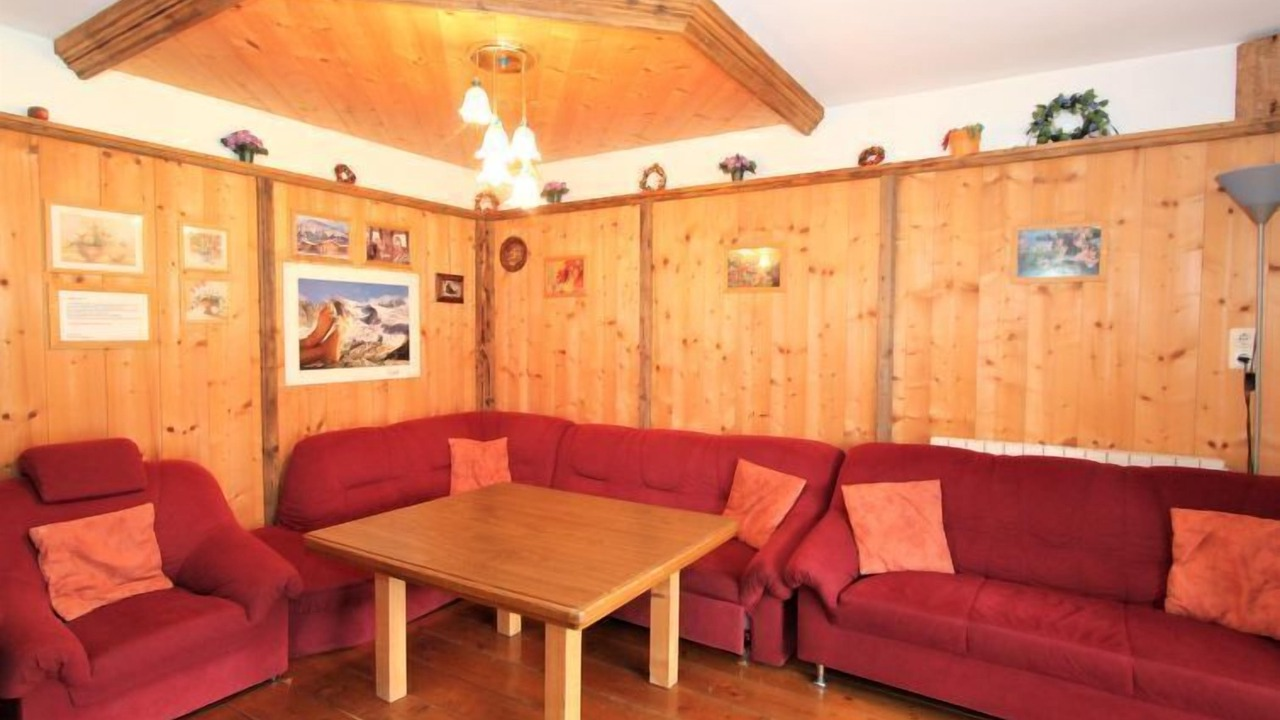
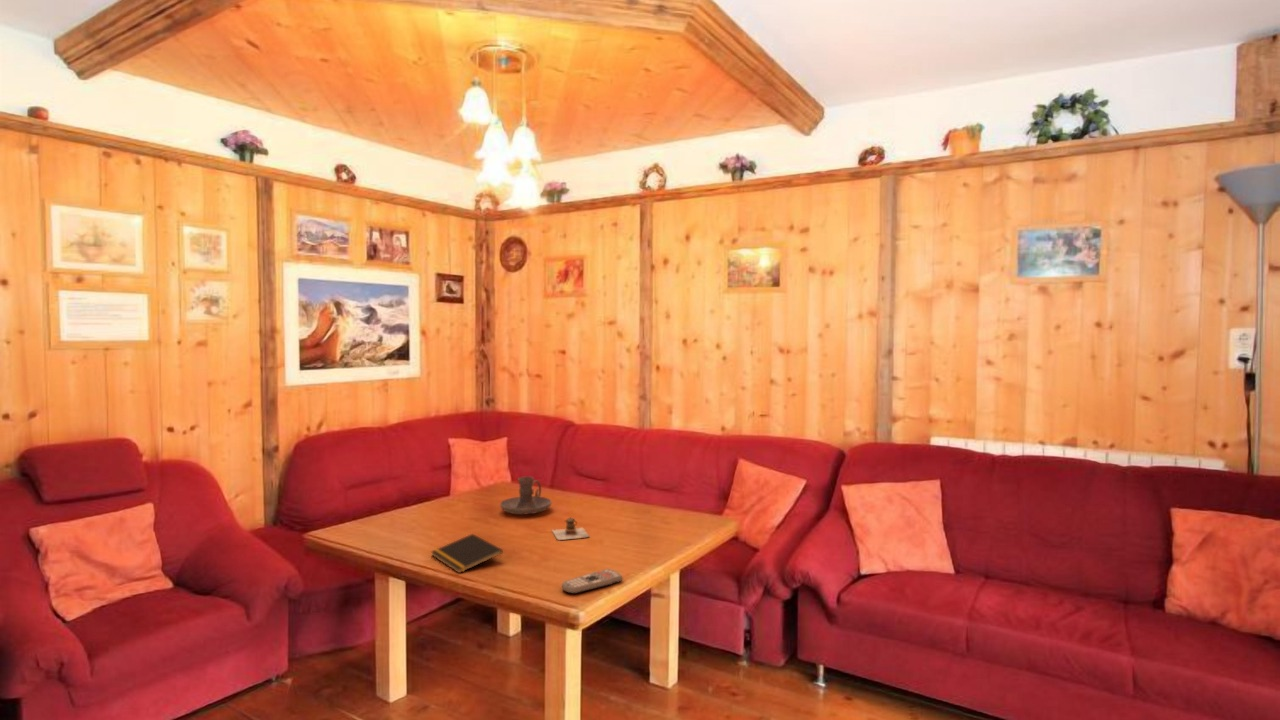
+ teapot [551,516,590,541]
+ remote control [561,568,624,595]
+ notepad [430,533,504,574]
+ candle holder [499,476,553,515]
